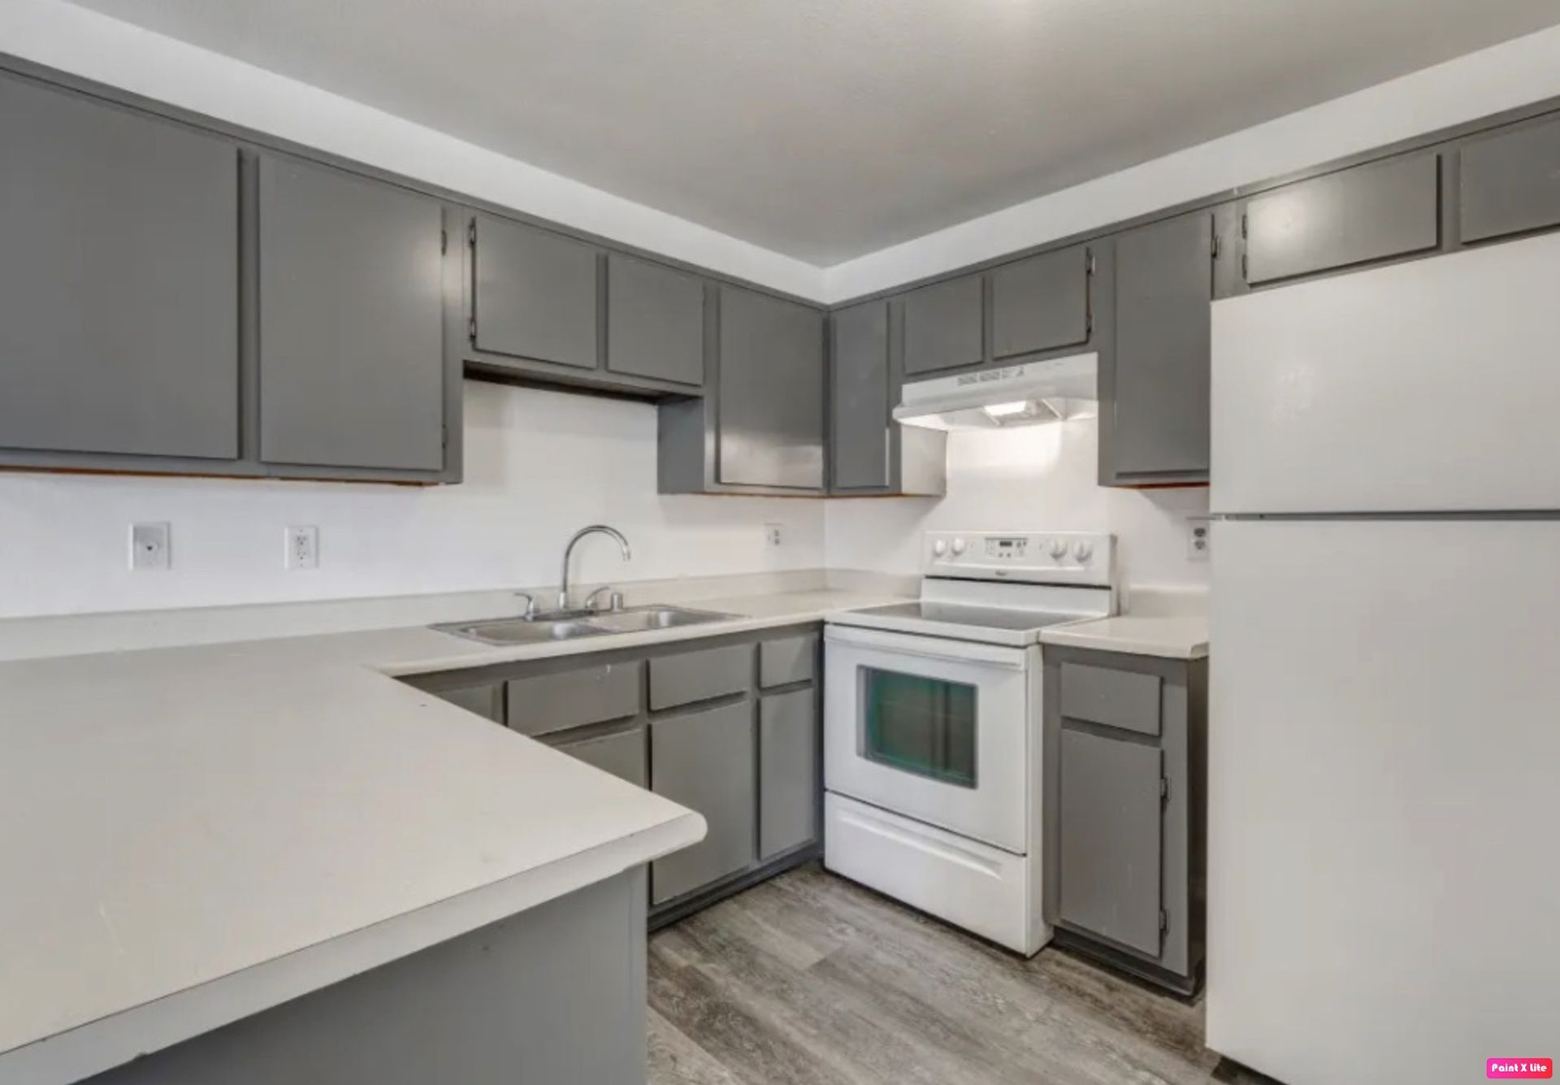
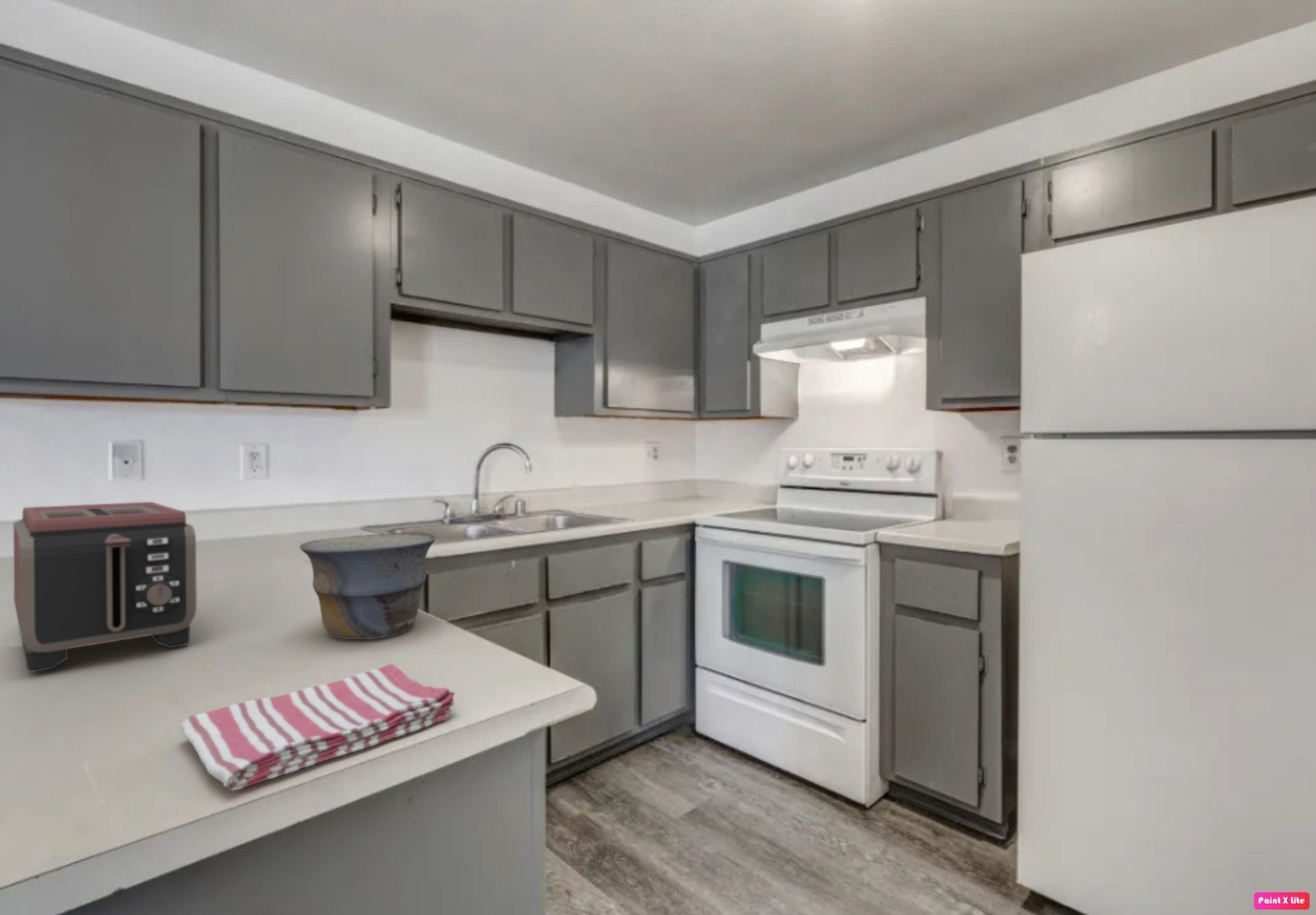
+ dish towel [180,663,455,791]
+ bowl [299,532,437,640]
+ toaster [13,501,197,672]
